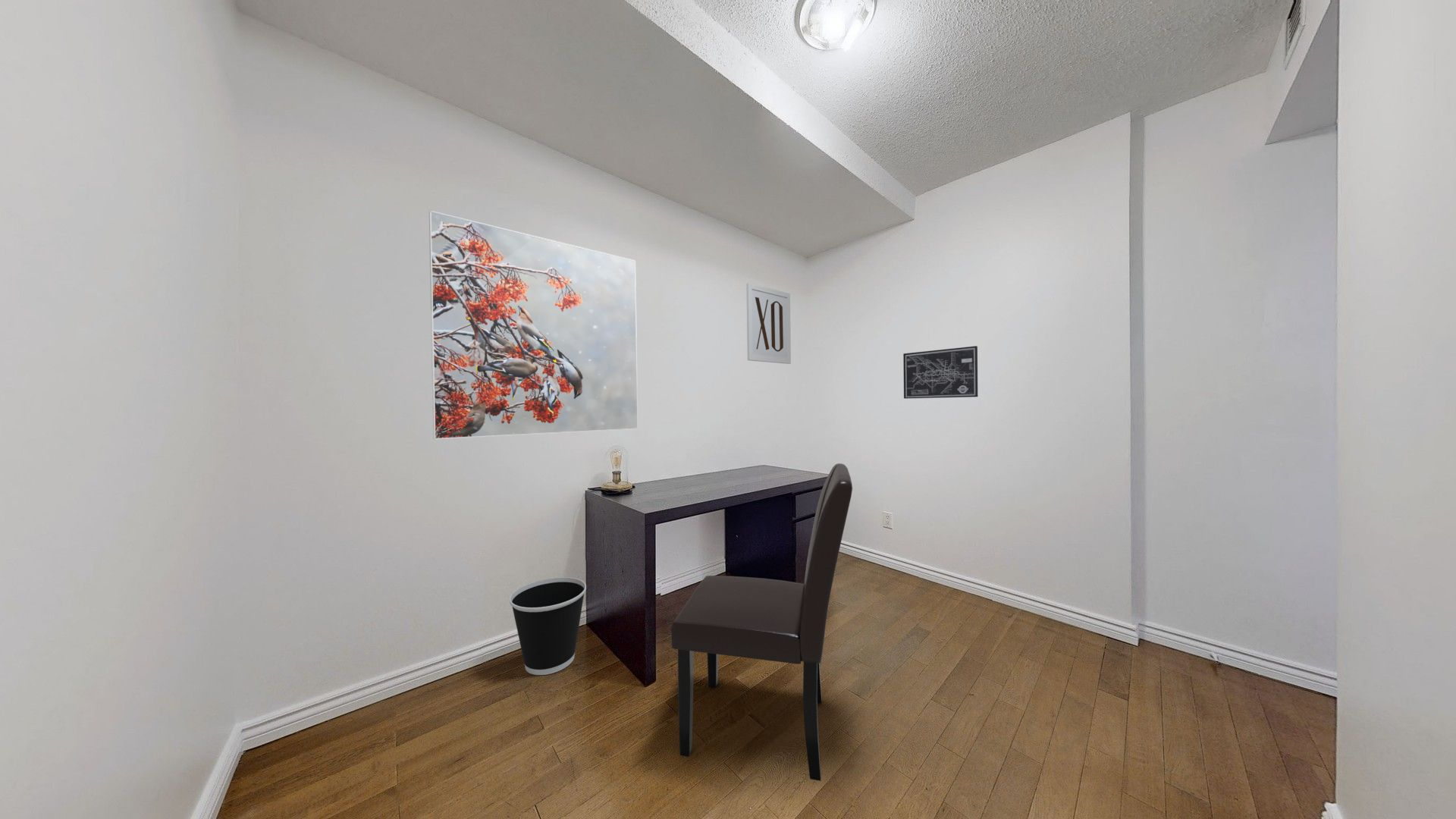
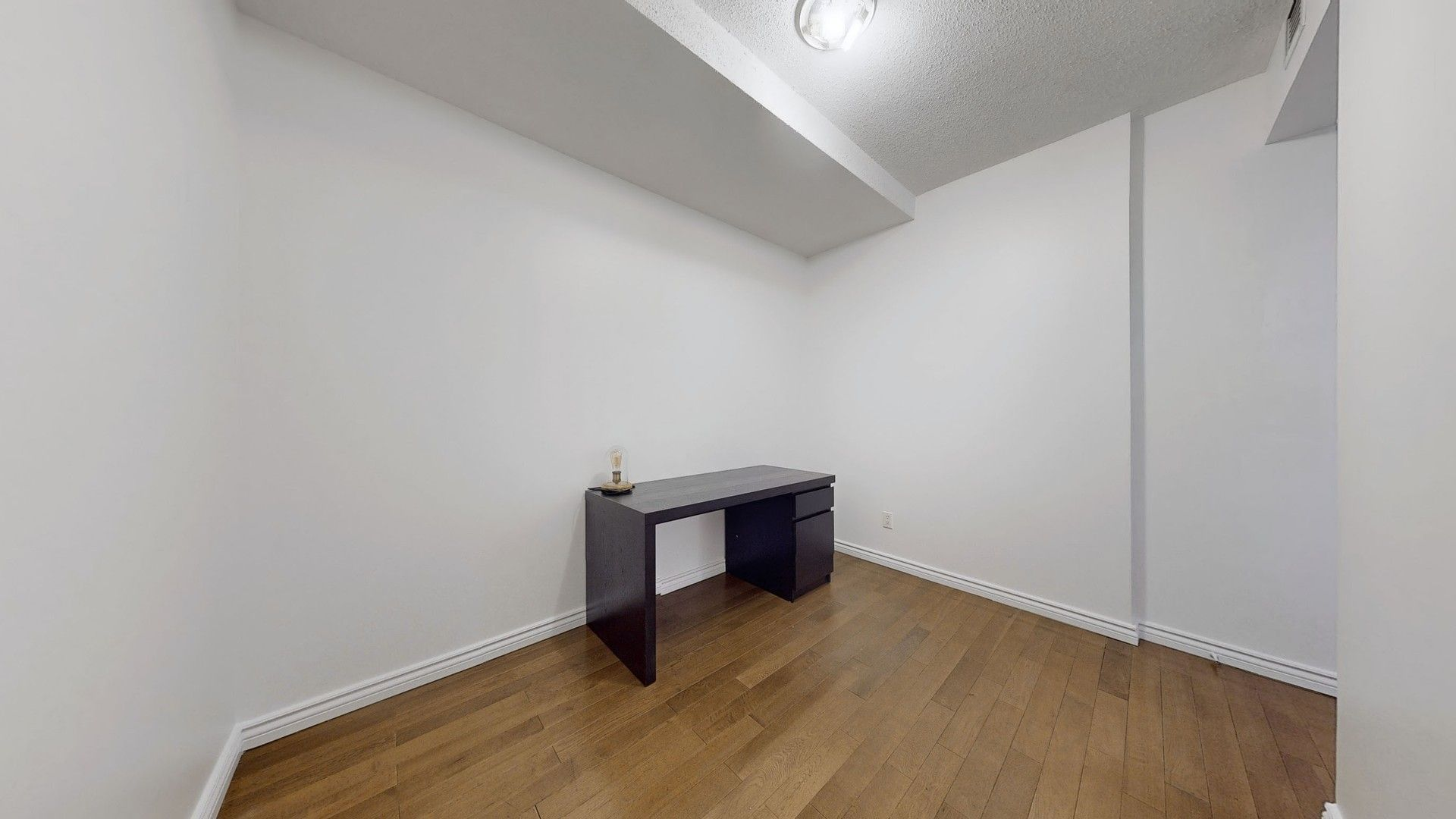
- wall art [745,282,792,365]
- wastebasket [509,576,587,676]
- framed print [428,210,639,440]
- chair [670,463,853,782]
- wall art [902,345,978,400]
